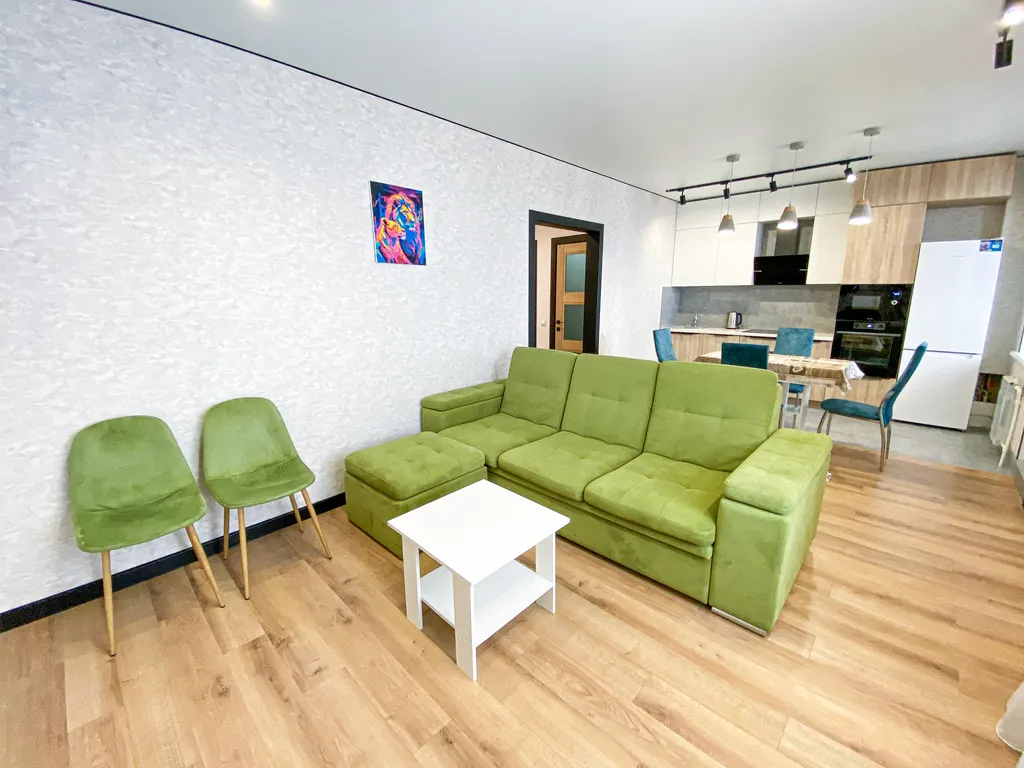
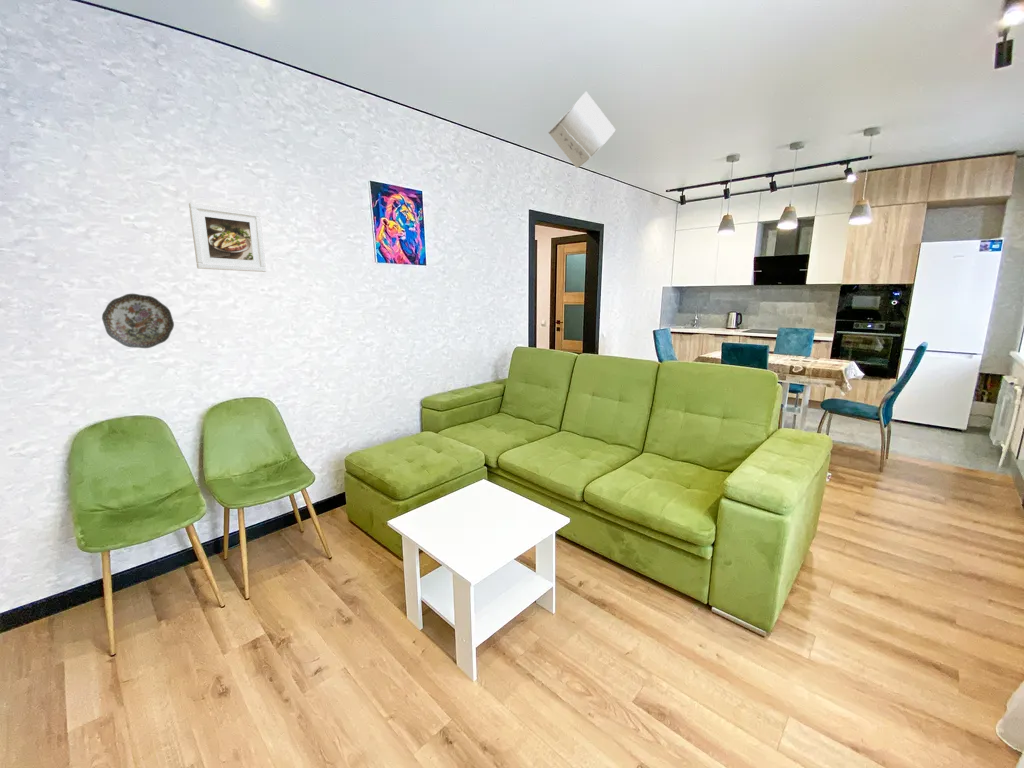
+ toilet paper roll [547,91,616,169]
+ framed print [188,202,267,273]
+ decorative plate [101,293,175,349]
